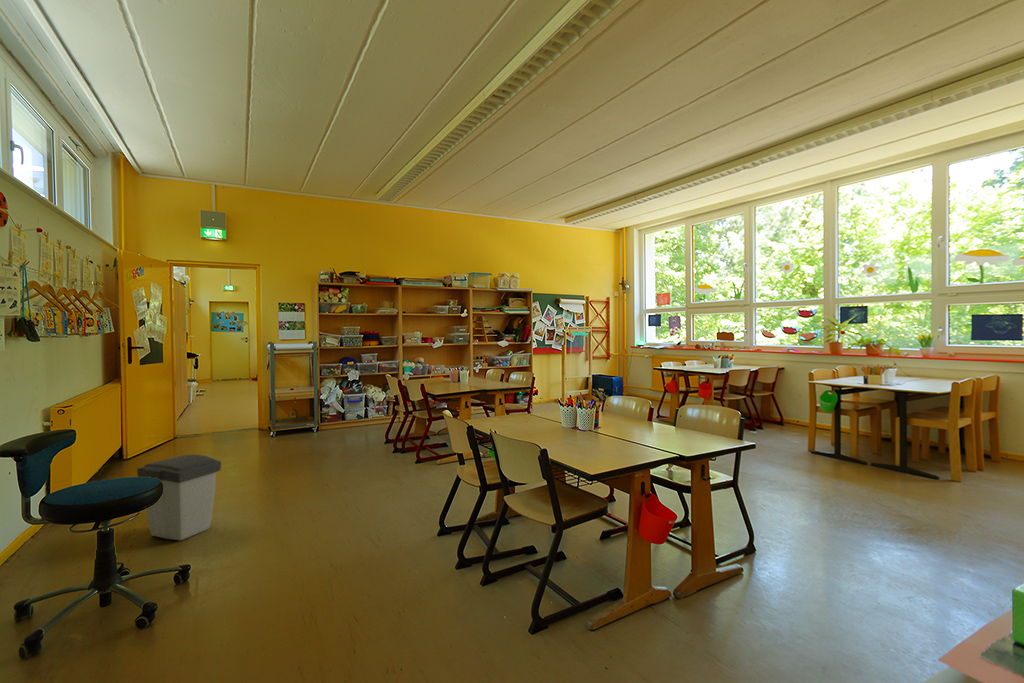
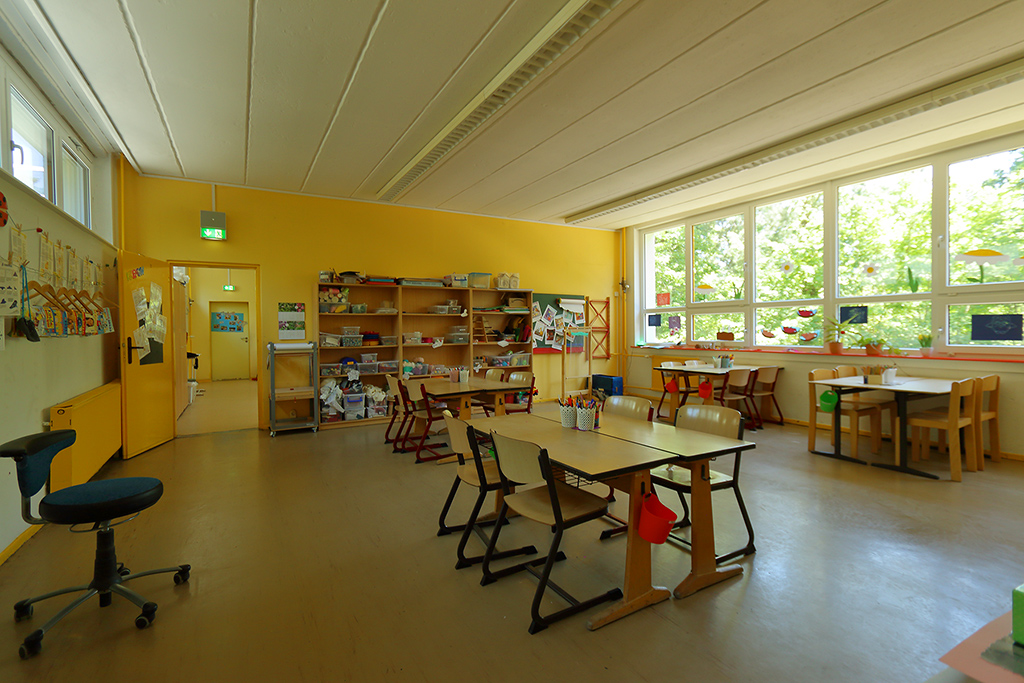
- trash can [136,454,222,542]
